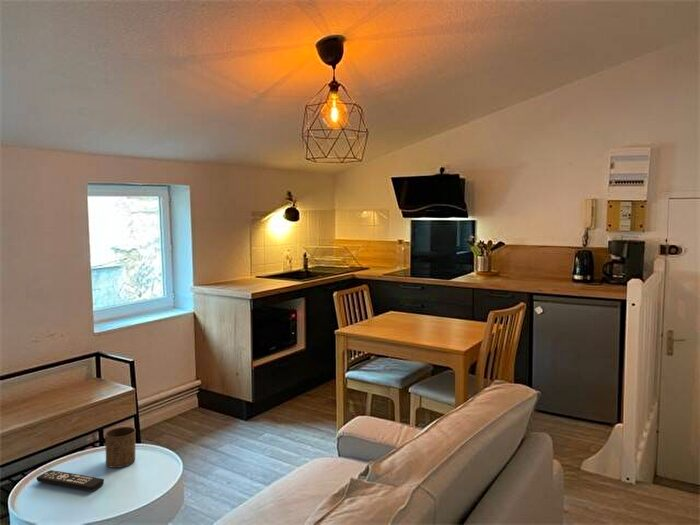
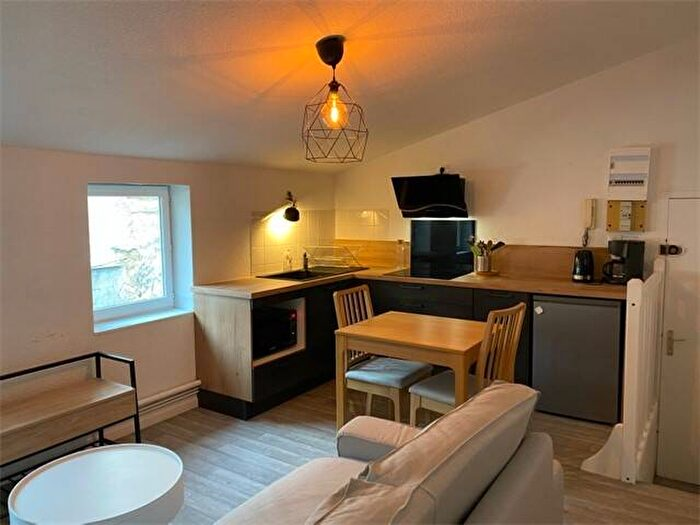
- remote control [35,469,105,492]
- cup [104,426,137,469]
